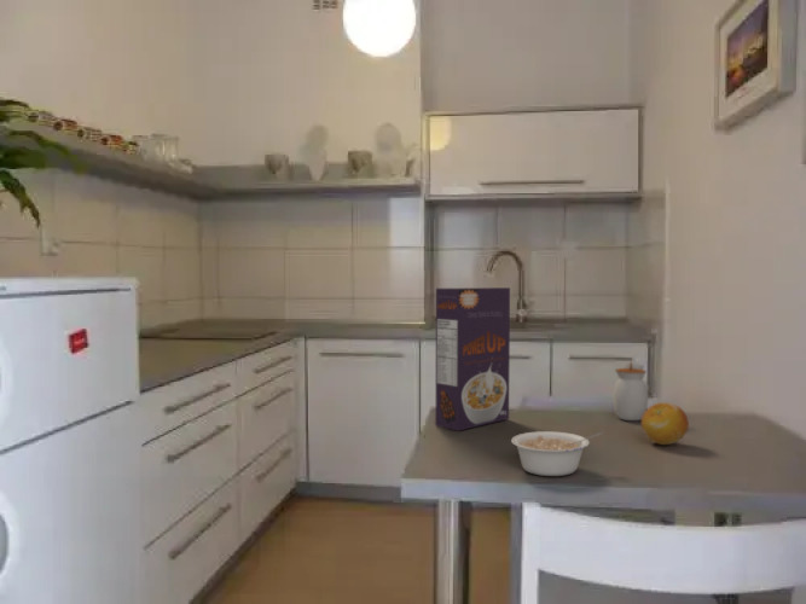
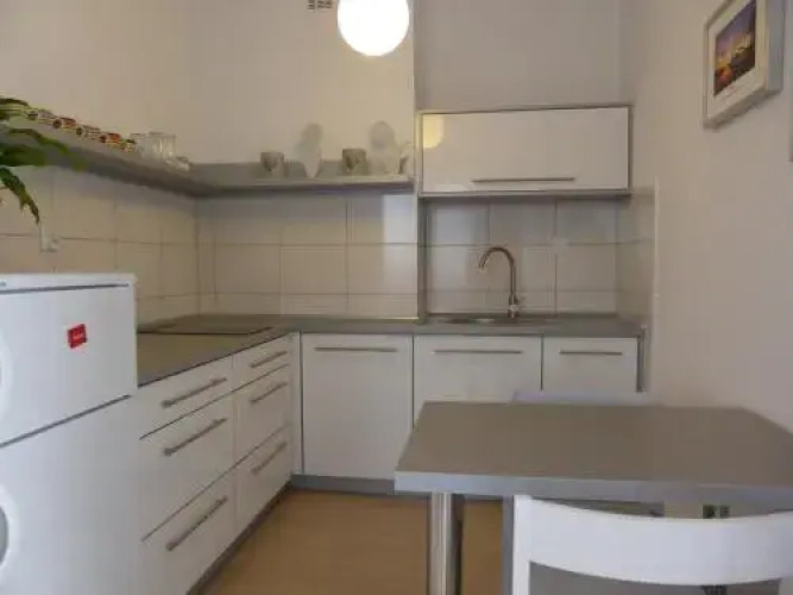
- fruit [640,401,690,446]
- legume [510,430,604,477]
- cereal box [434,286,511,432]
- jar [611,360,650,422]
